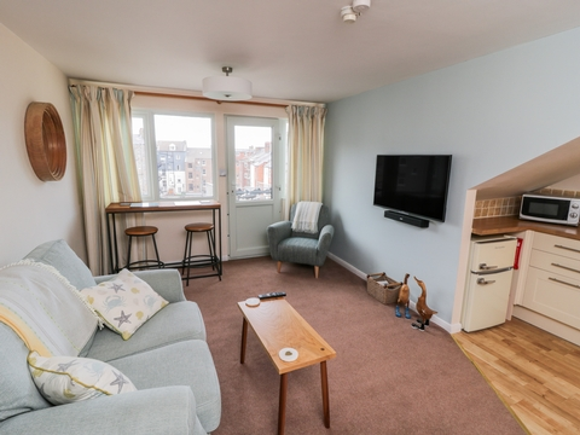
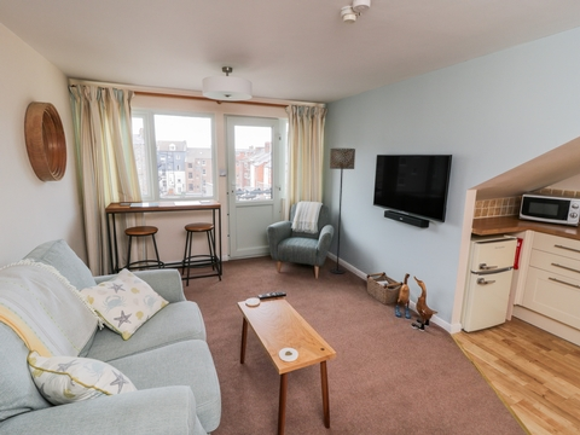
+ floor lamp [329,147,356,274]
